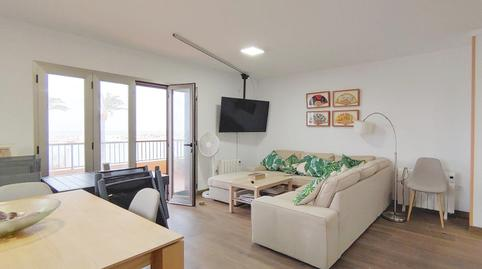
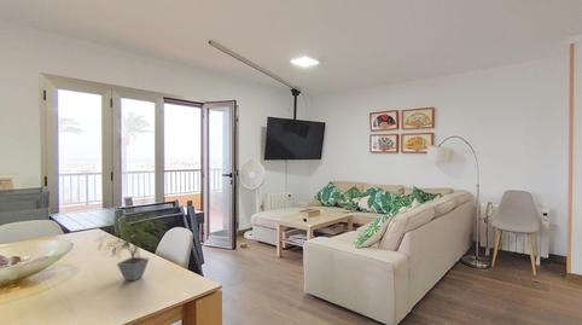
+ potted plant [94,198,168,282]
